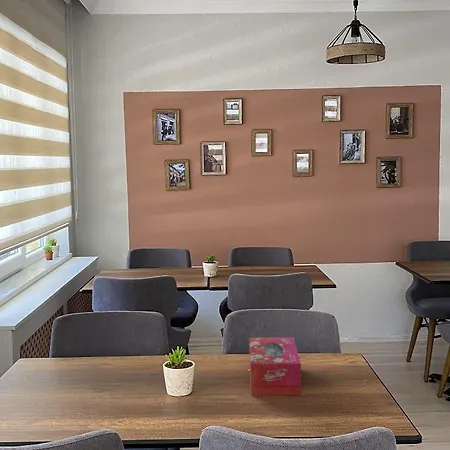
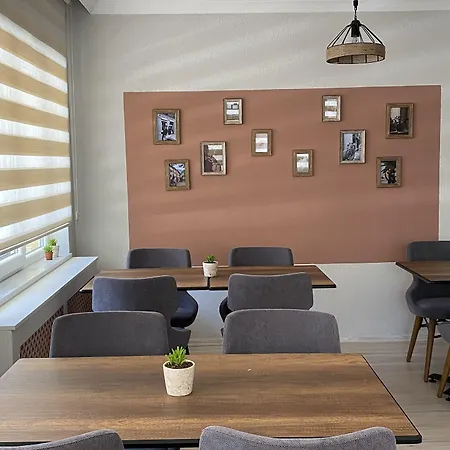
- tissue box [248,336,302,396]
